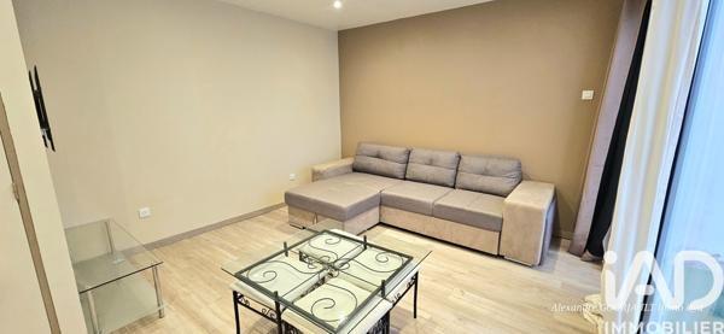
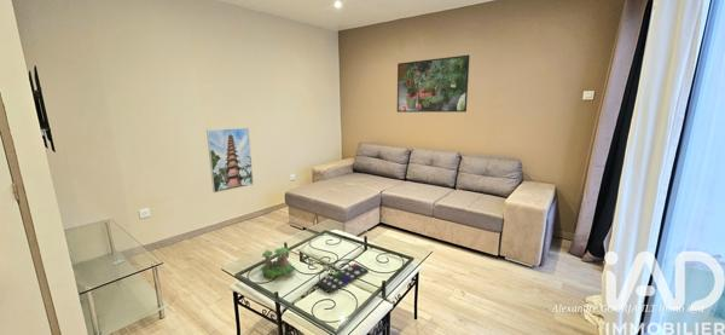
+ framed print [205,127,254,194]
+ plant [259,246,296,278]
+ remote control [315,262,370,295]
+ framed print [396,53,470,114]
